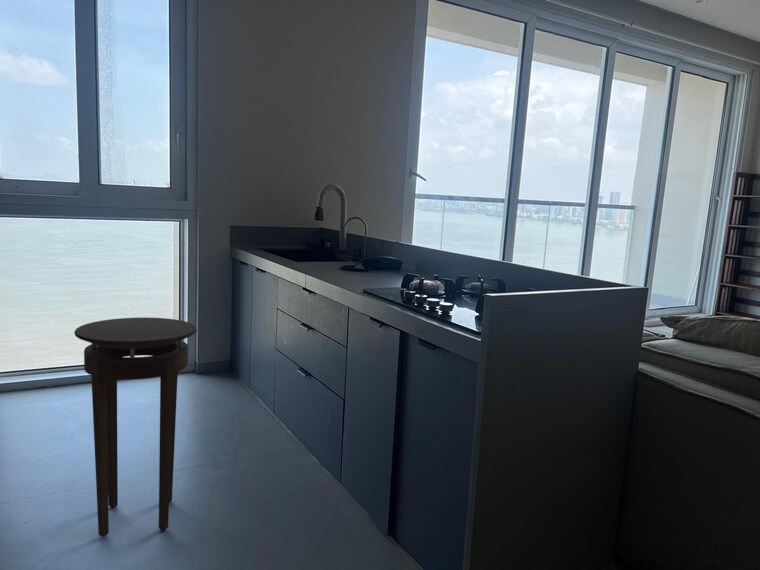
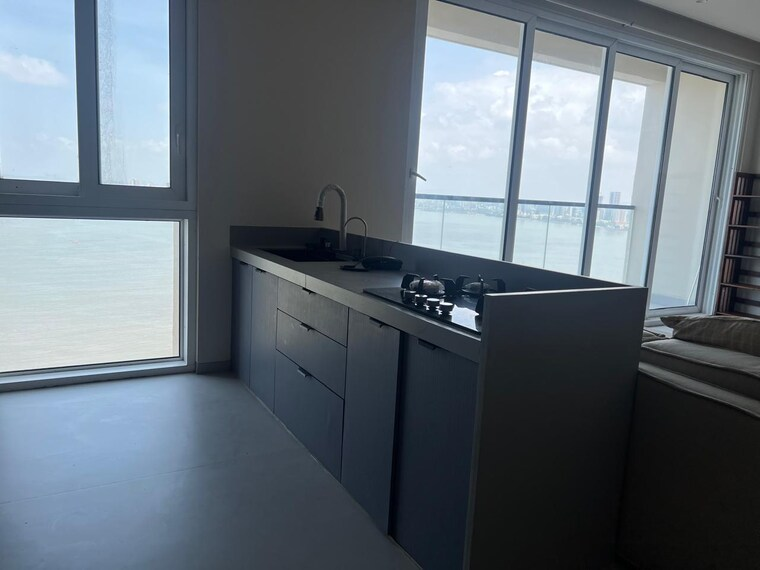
- stool [73,317,198,538]
